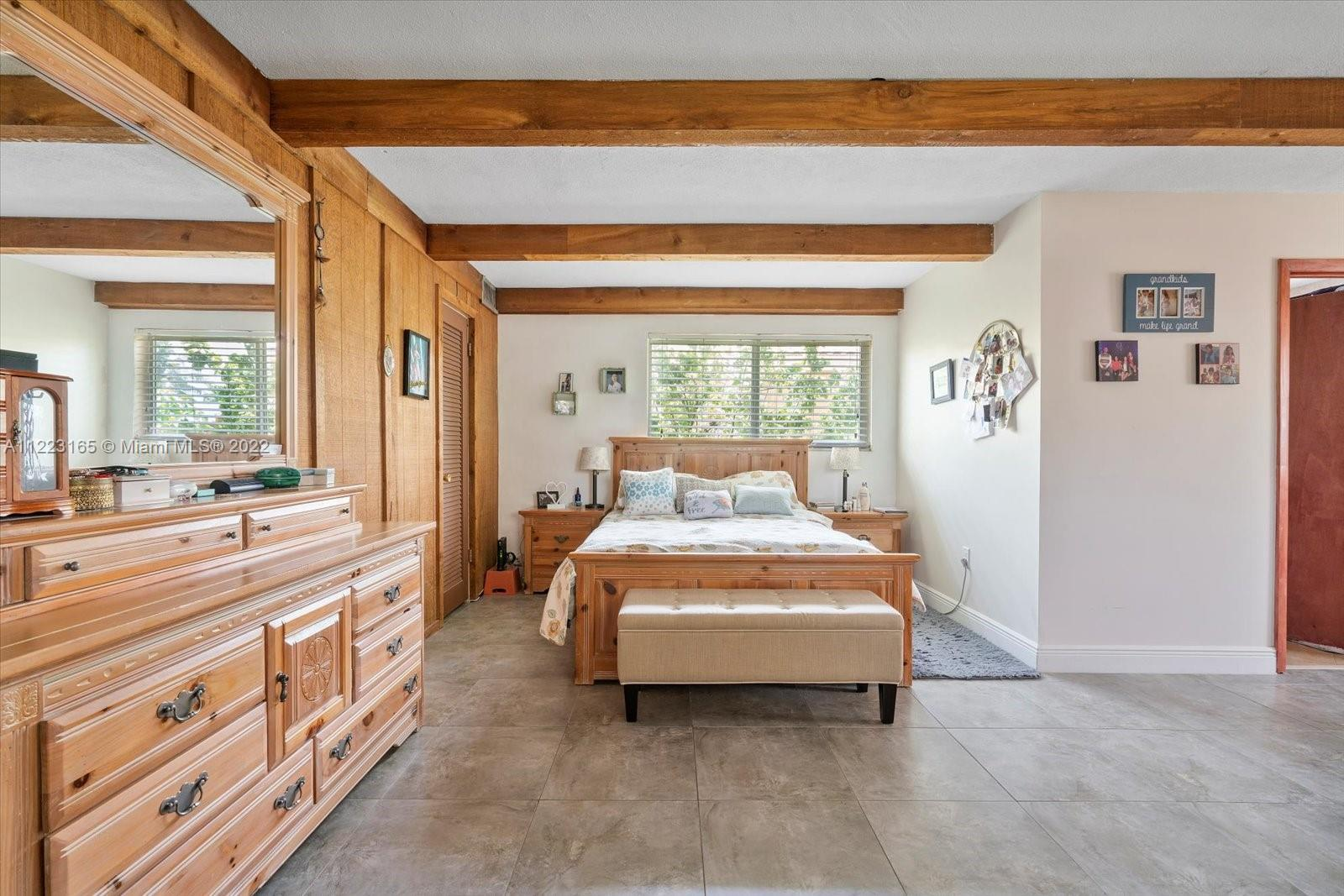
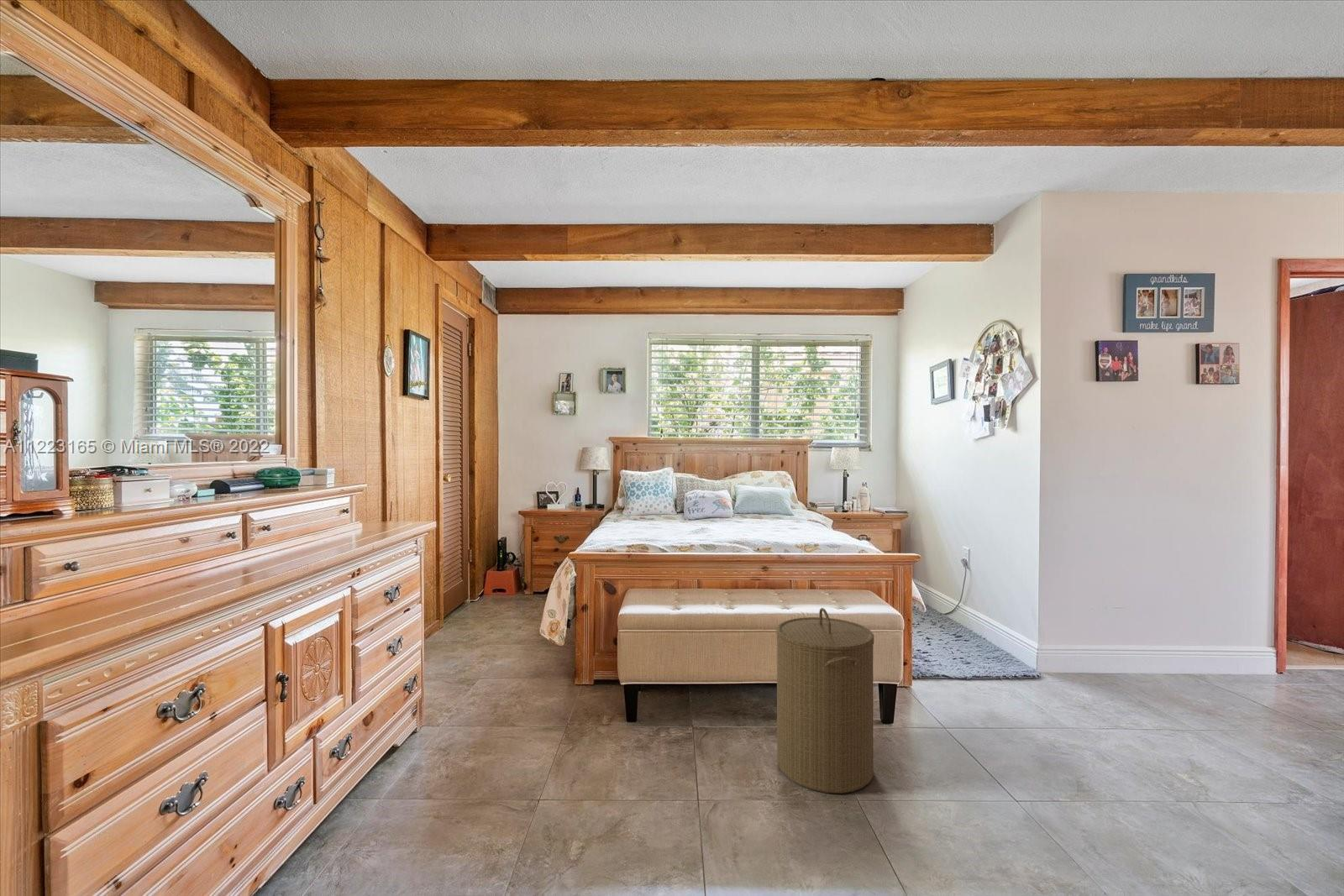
+ laundry hamper [775,607,874,794]
